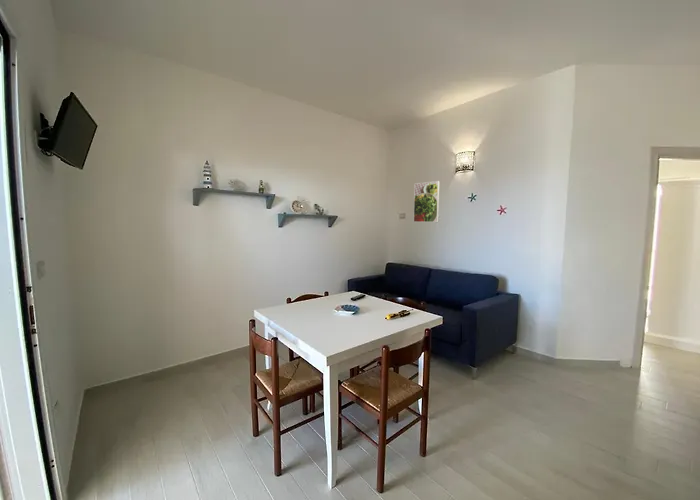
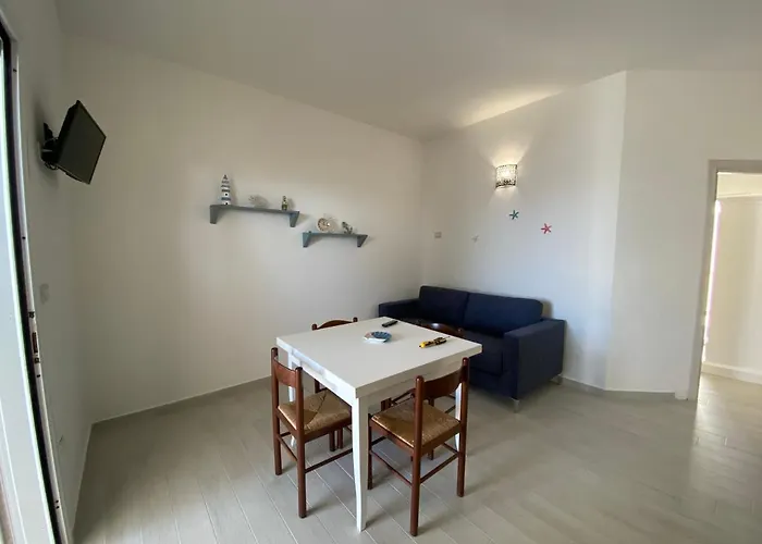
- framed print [413,180,440,223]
